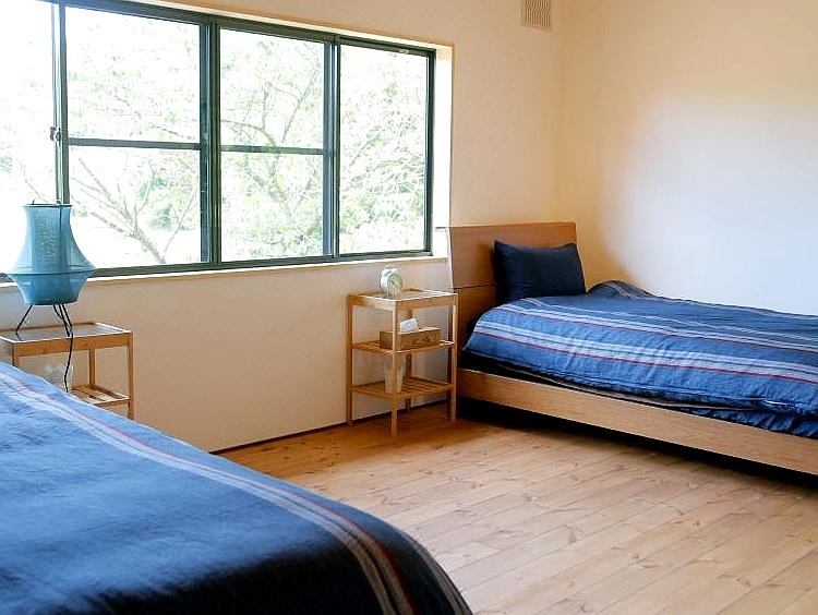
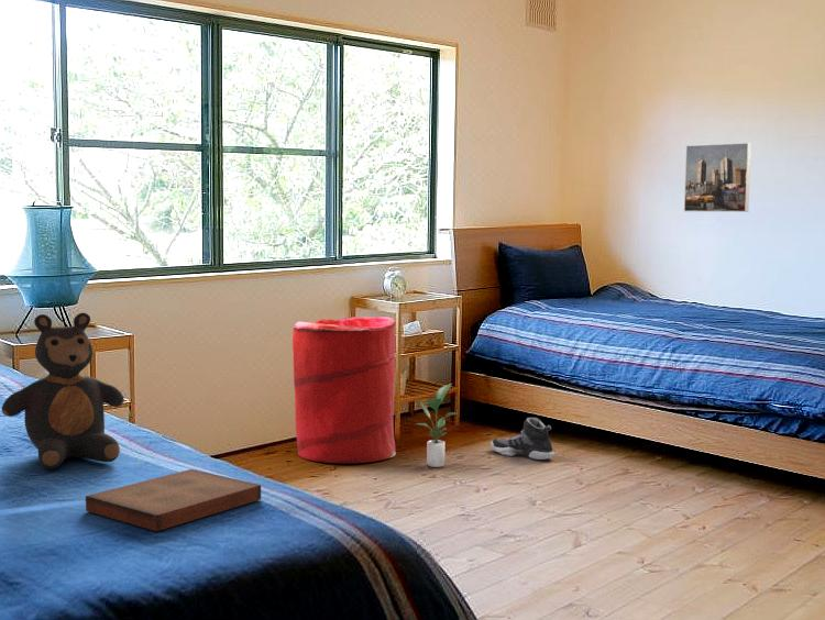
+ sneaker [490,417,556,461]
+ potted plant [415,383,458,468]
+ book [85,468,262,532]
+ laundry hamper [292,315,397,465]
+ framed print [683,142,752,213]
+ teddy bear [1,312,125,470]
